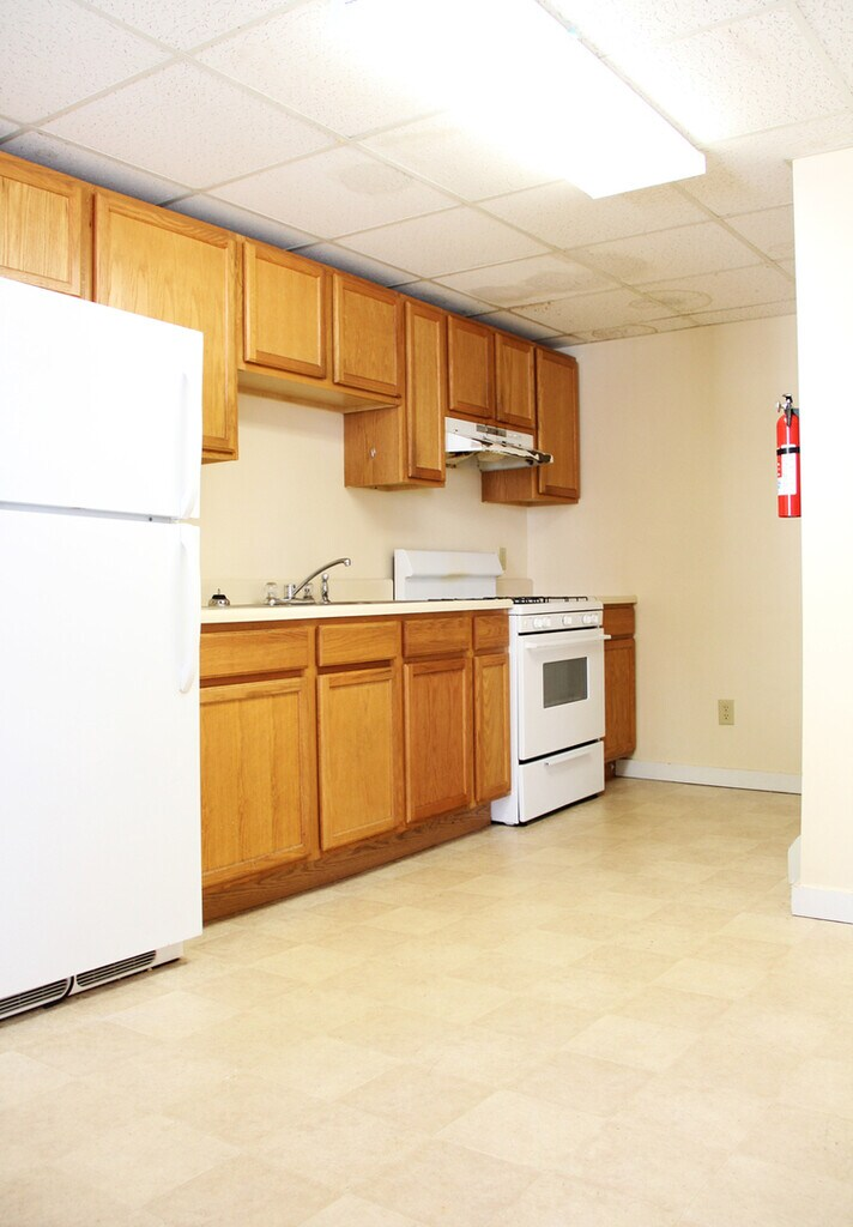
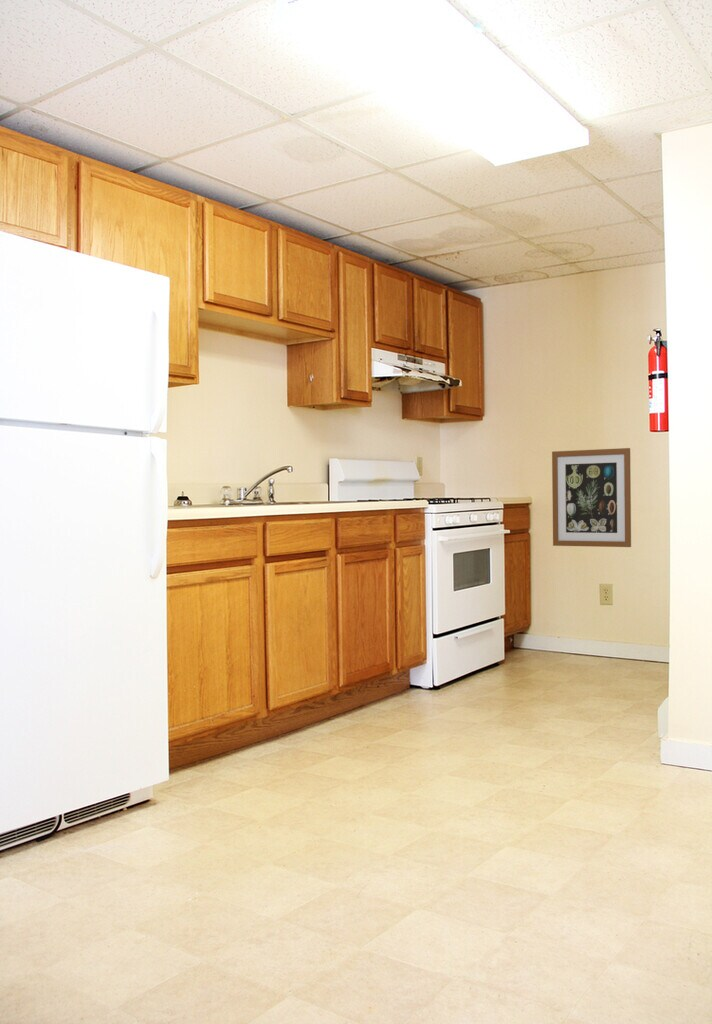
+ wall art [551,447,632,548]
